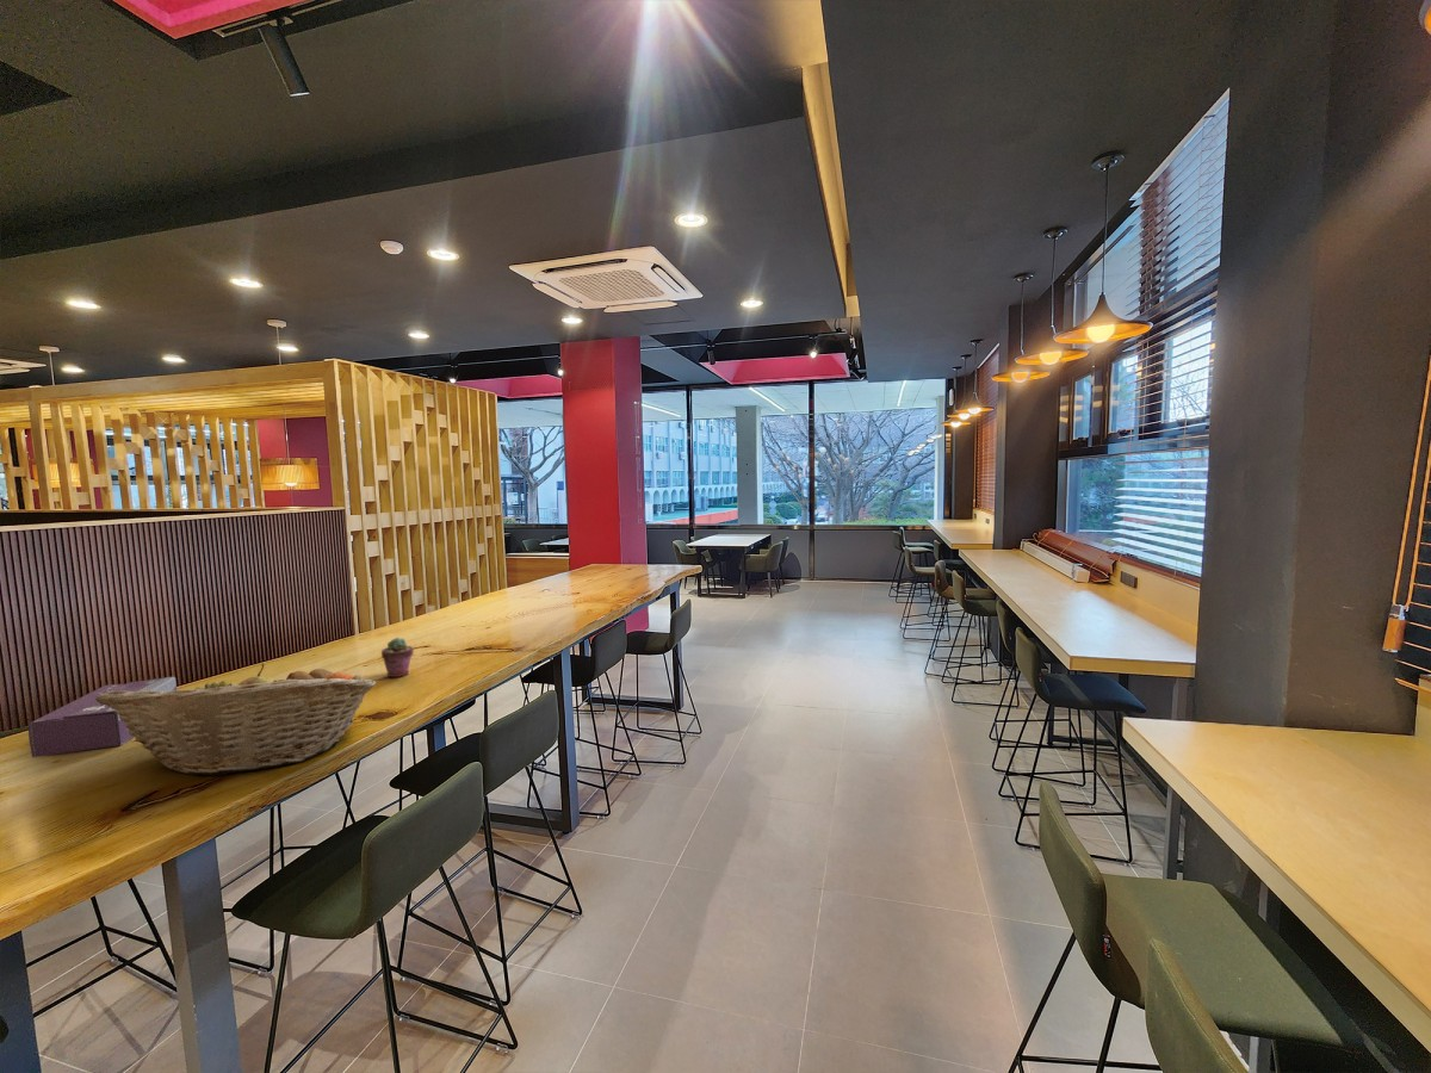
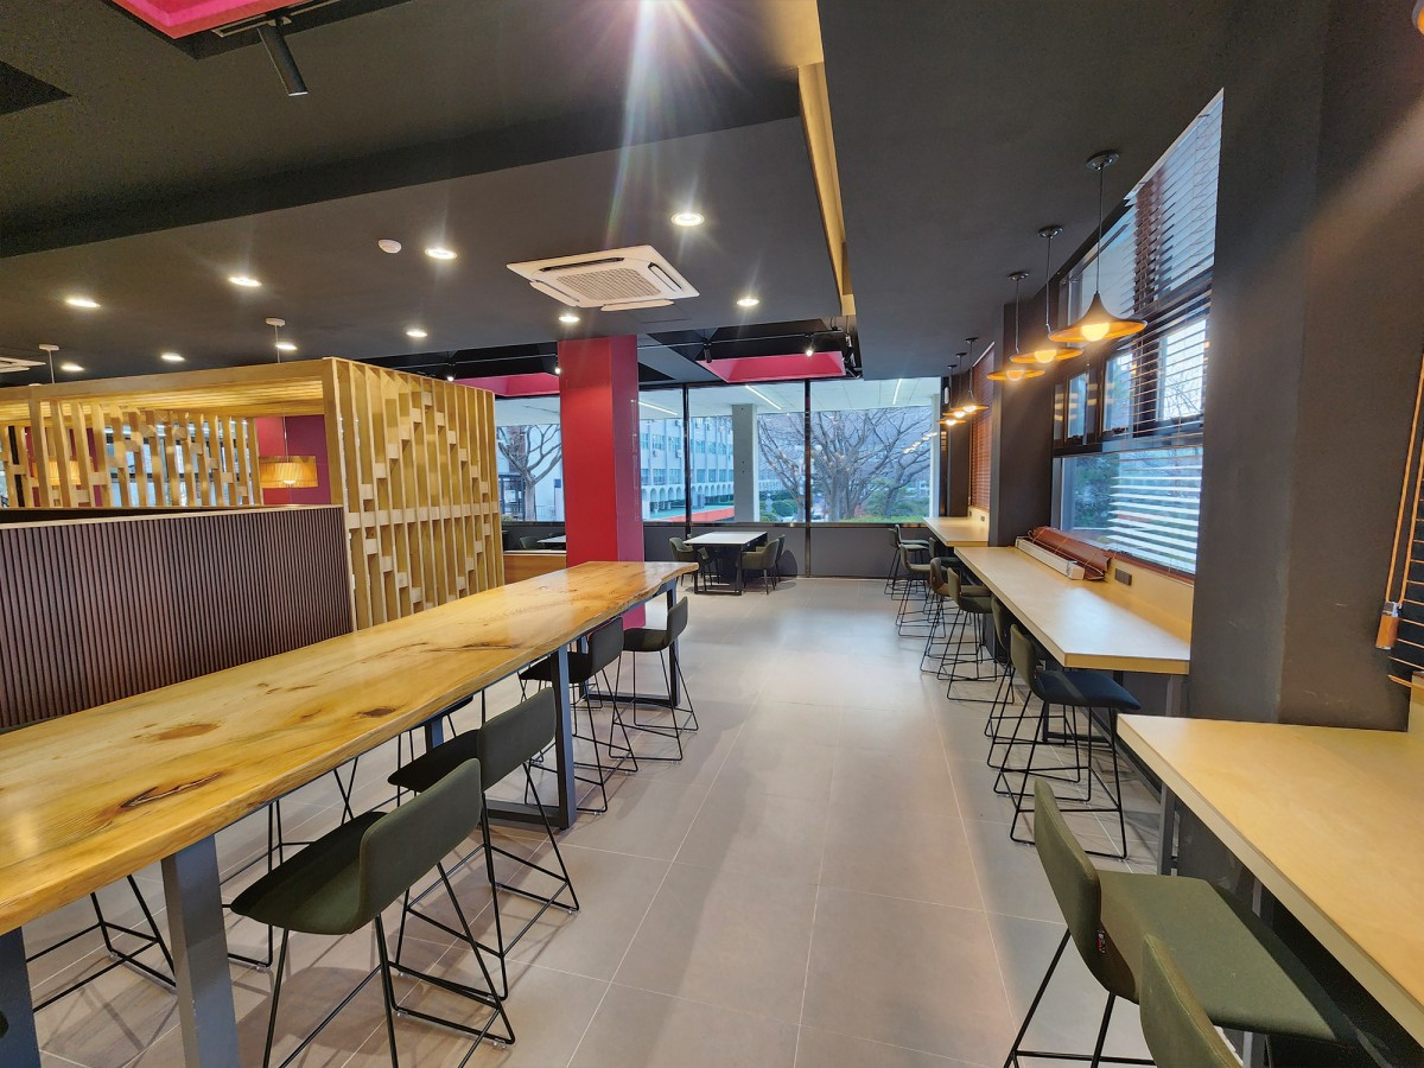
- fruit basket [95,663,377,776]
- tissue box [26,676,178,758]
- potted succulent [380,637,415,678]
